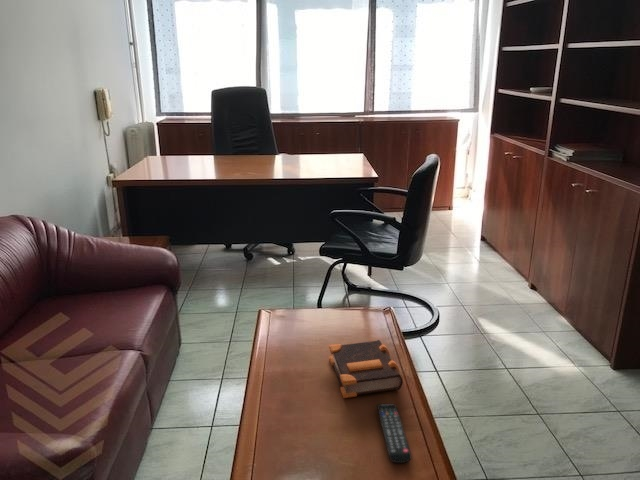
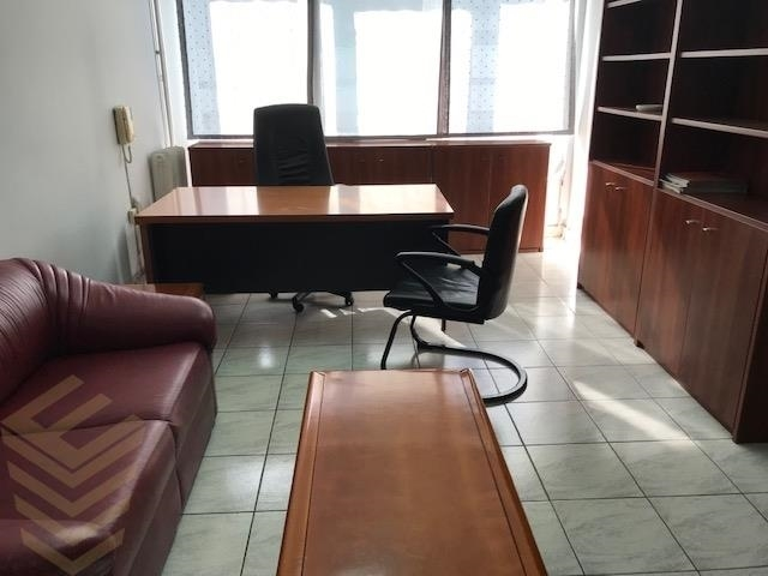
- remote control [376,403,412,464]
- bible [328,339,404,399]
